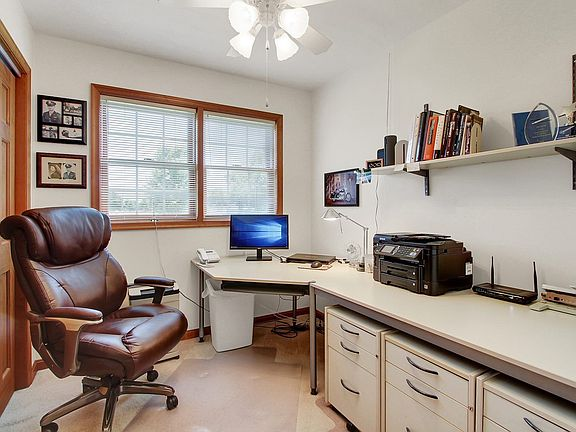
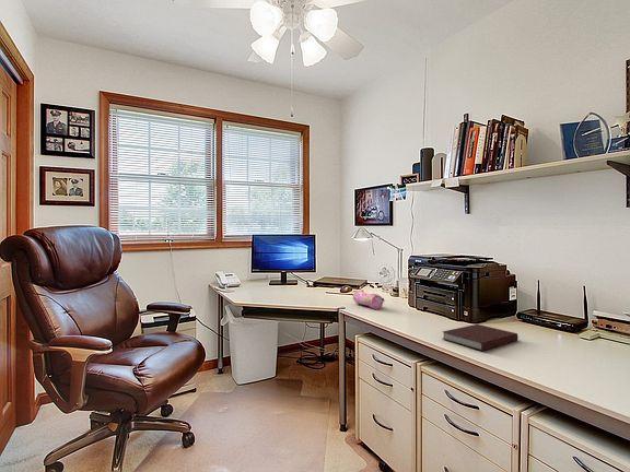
+ pencil case [352,290,386,310]
+ notebook [441,323,520,352]
